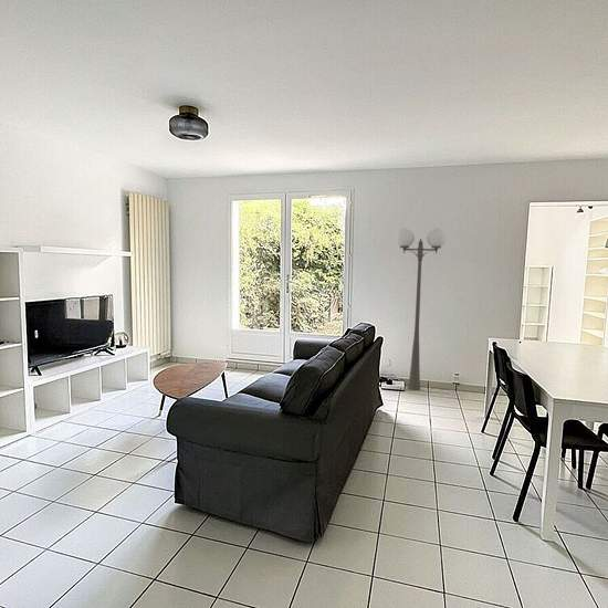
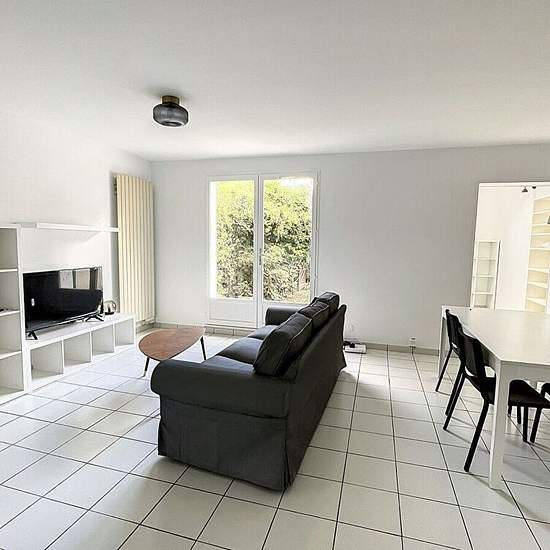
- floor lamp [395,228,448,391]
